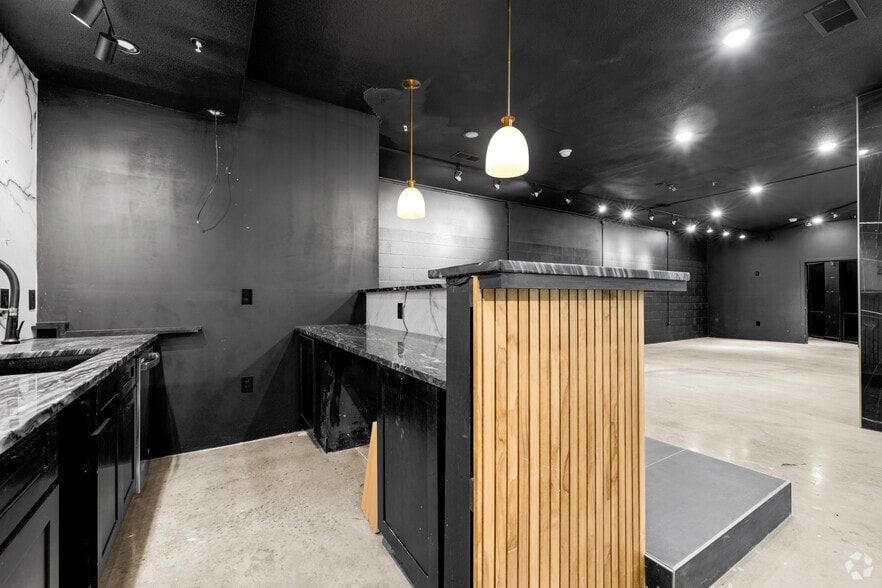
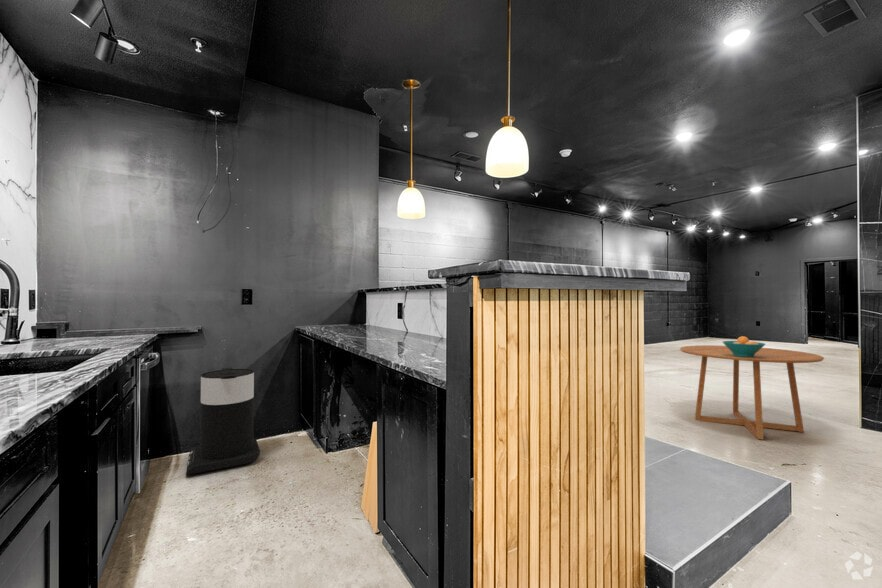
+ fruit bowl [721,335,766,357]
+ trash can [185,367,261,476]
+ dining table [679,344,825,441]
